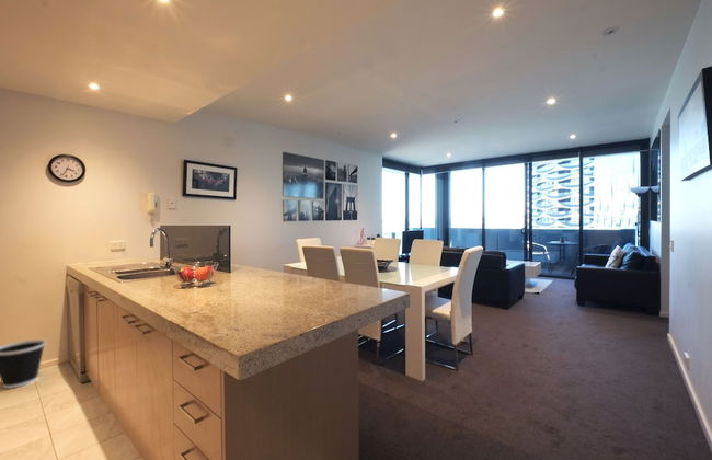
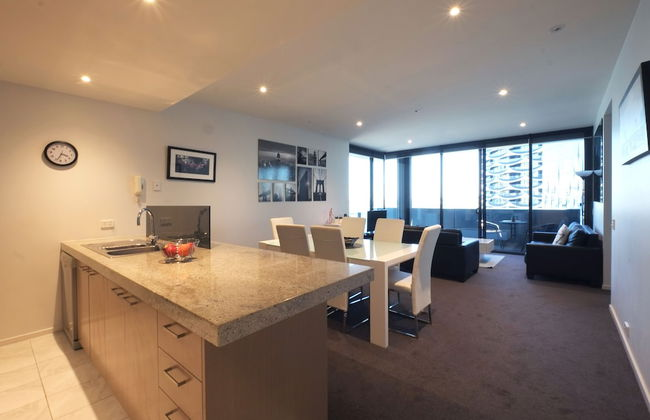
- wastebasket [0,338,47,390]
